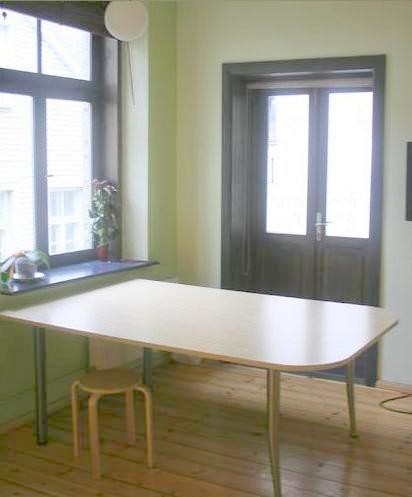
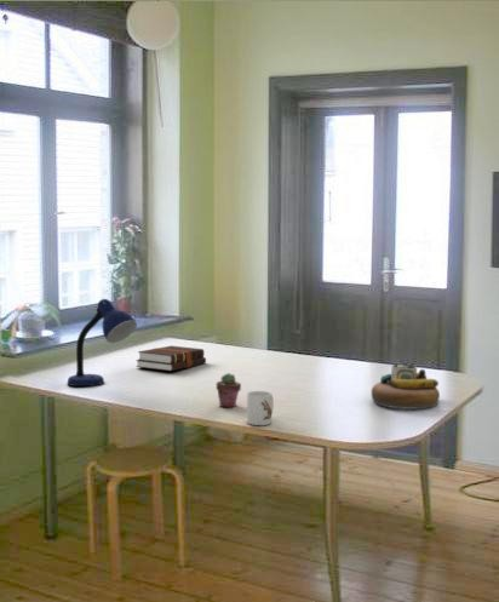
+ mug [246,390,275,426]
+ hardback book [134,344,207,372]
+ desk lamp [67,298,138,388]
+ potted succulent [216,372,242,408]
+ decorative bowl [371,360,441,411]
